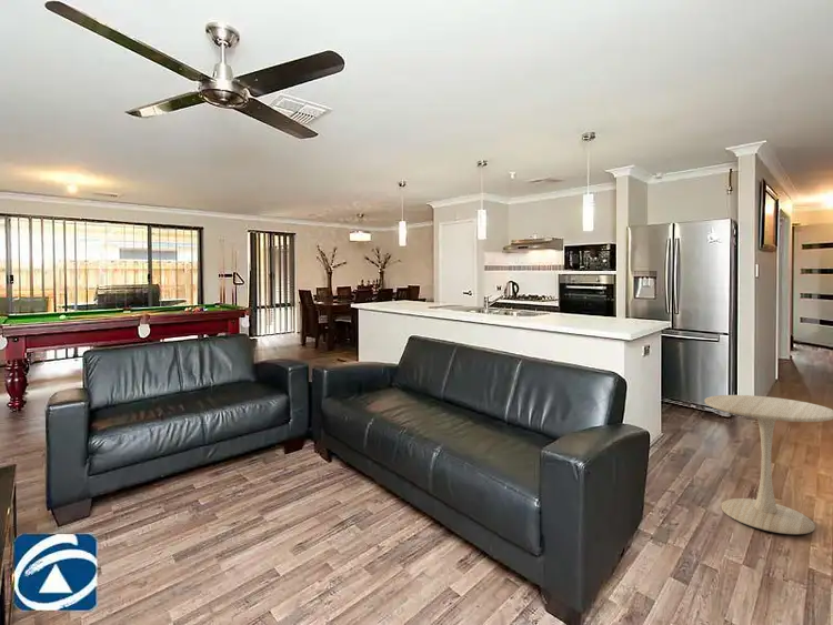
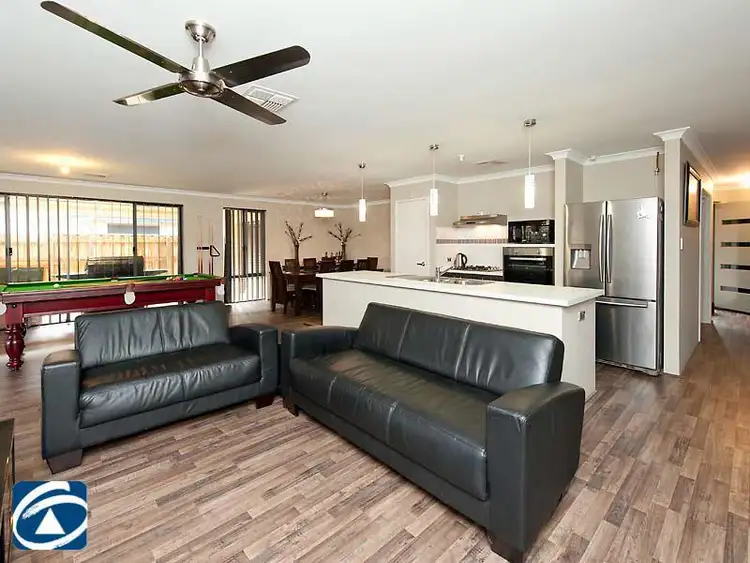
- side table [703,394,833,535]
